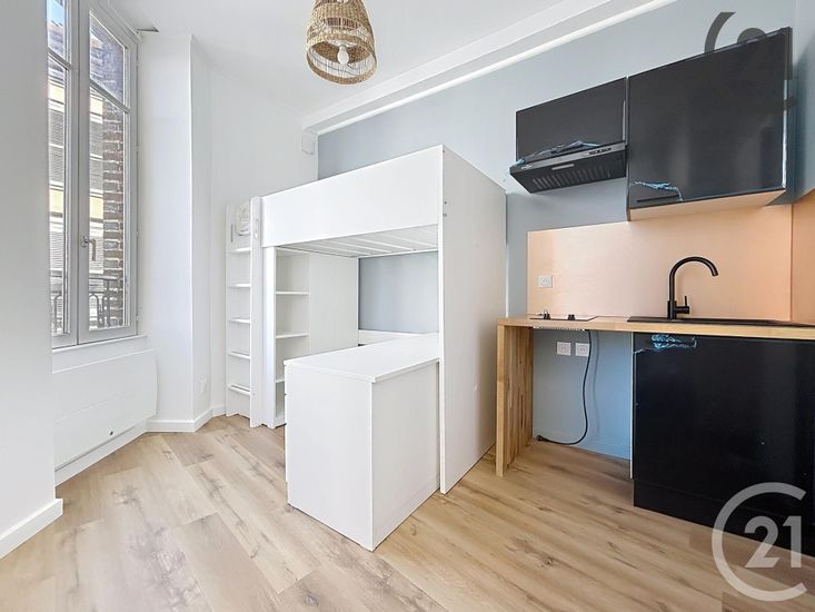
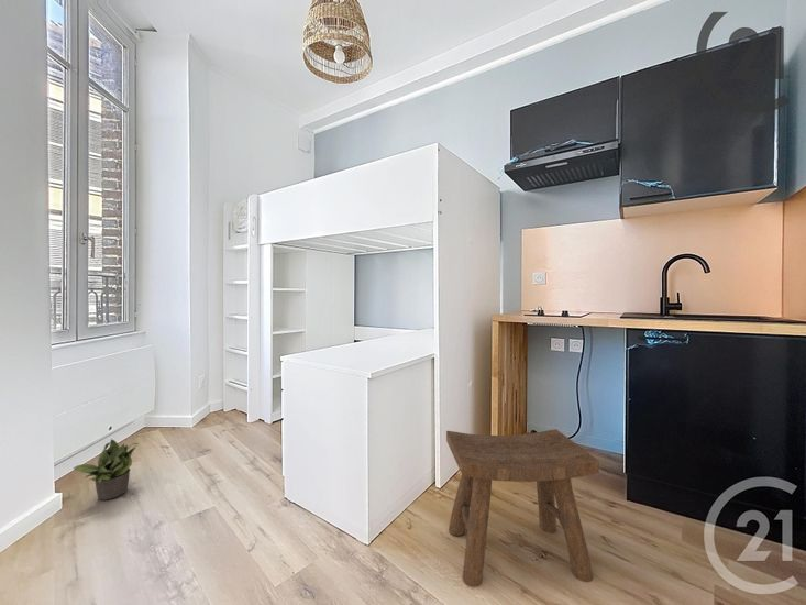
+ stool [445,428,600,588]
+ potted plant [73,438,140,502]
